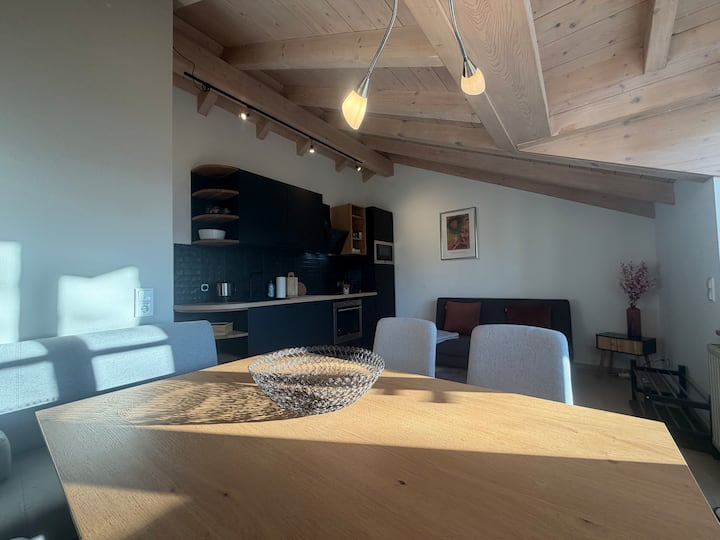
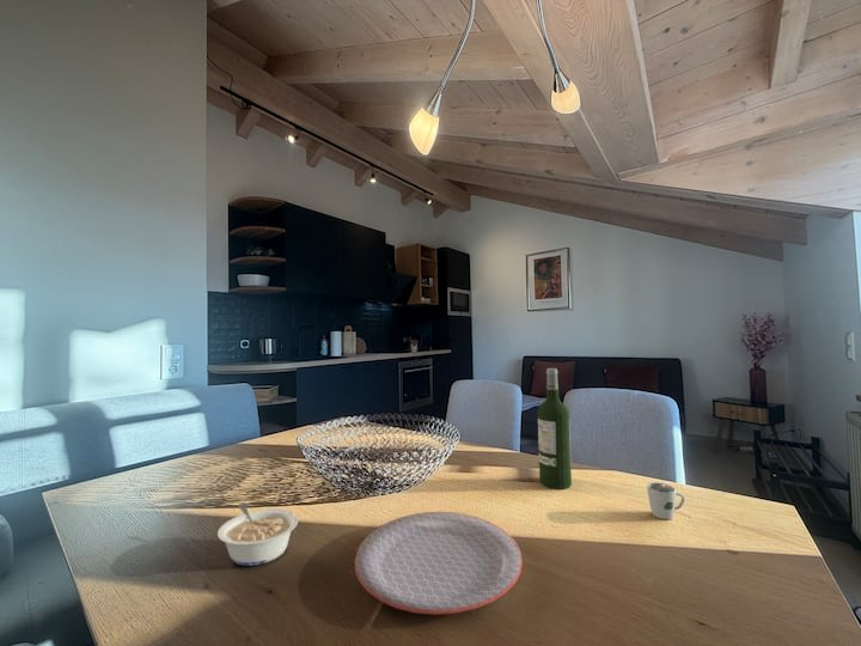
+ plate [354,511,524,616]
+ legume [216,501,299,567]
+ wine bottle [537,367,573,490]
+ cup [646,481,685,520]
